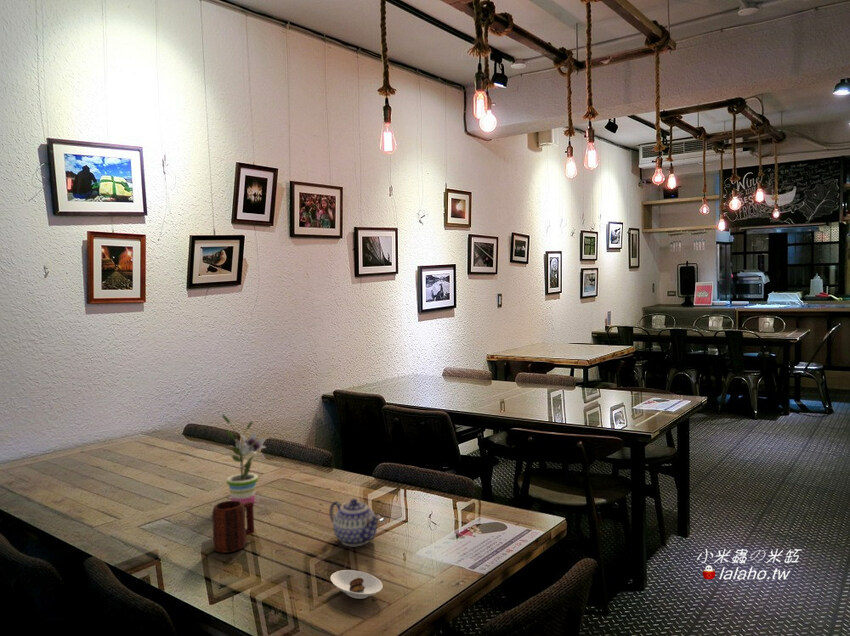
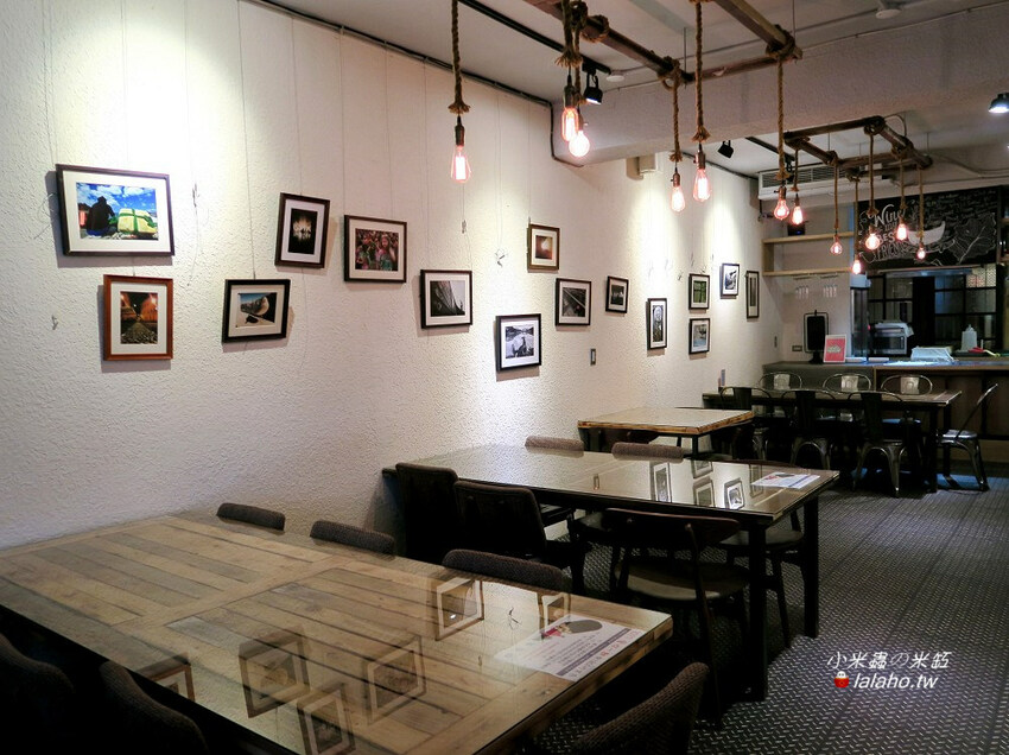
- mug [211,500,255,554]
- potted plant [221,414,267,504]
- saucer [330,569,384,600]
- teapot [328,498,382,547]
